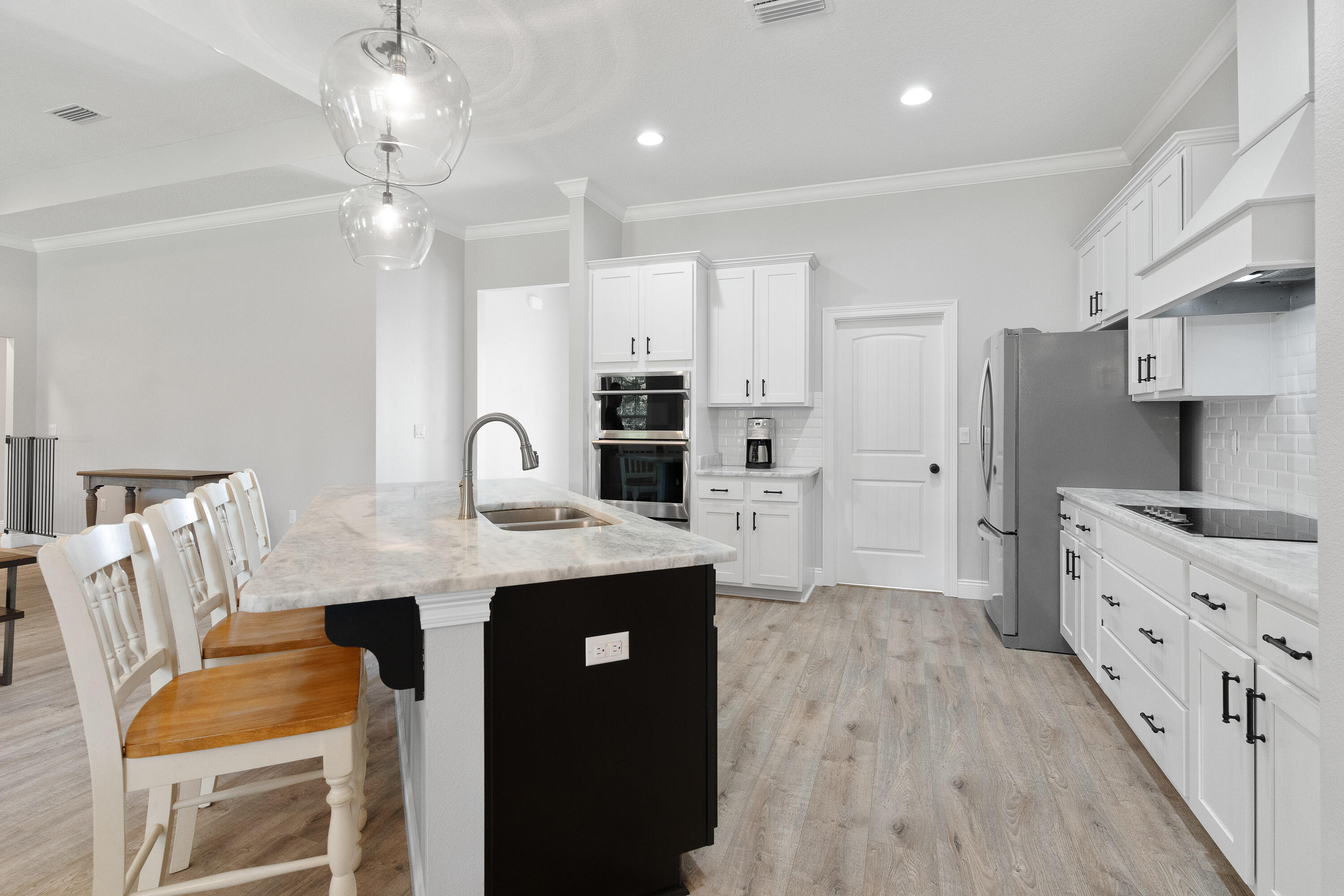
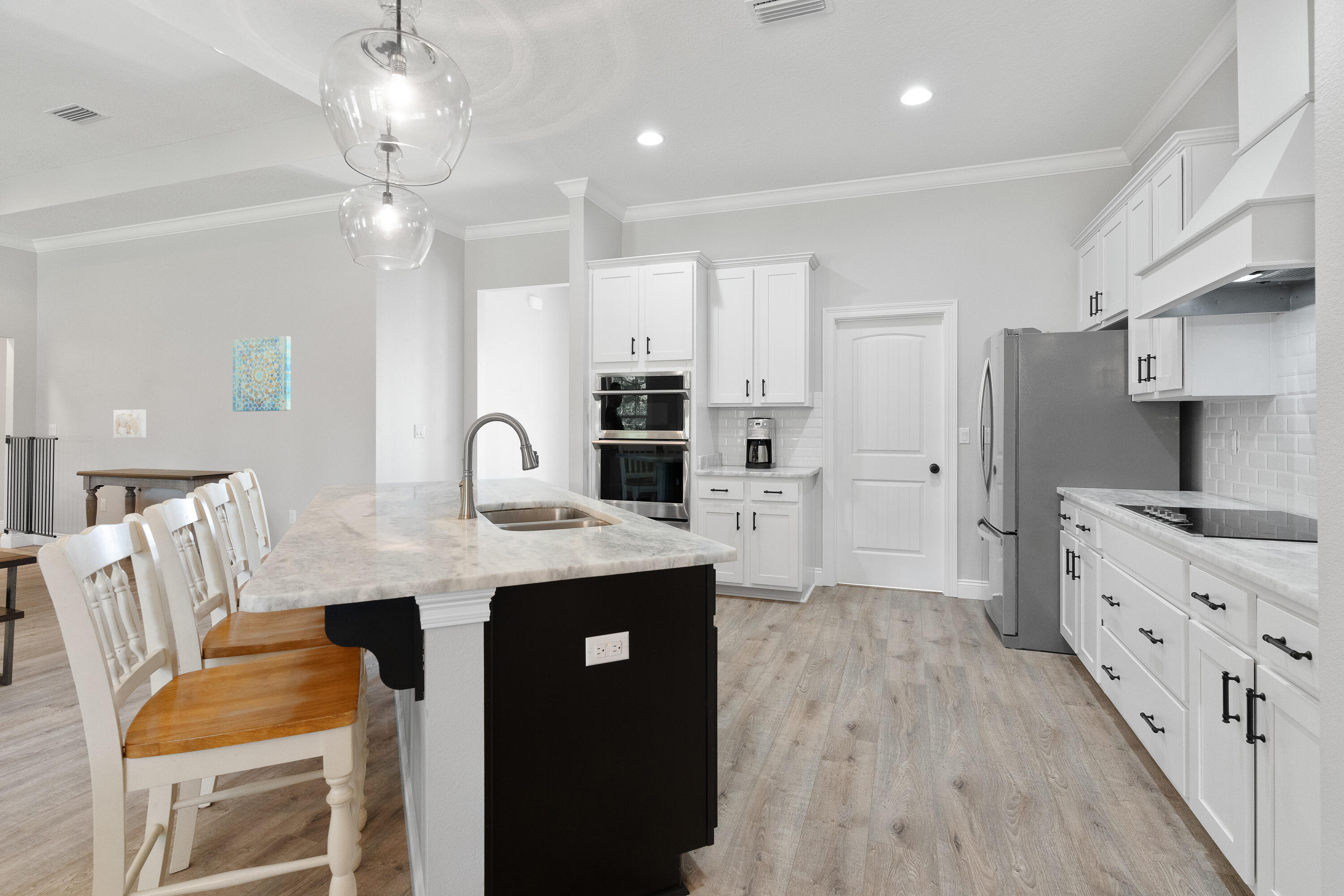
+ wall art [113,409,146,438]
+ wall art [232,336,291,412]
